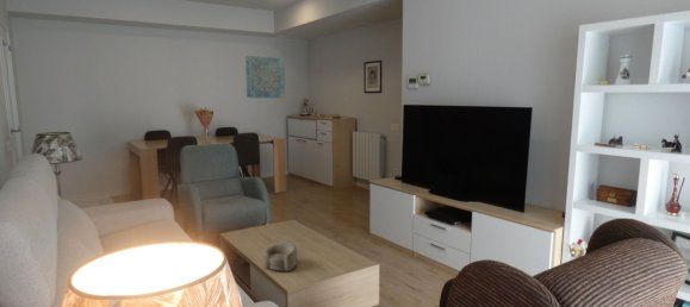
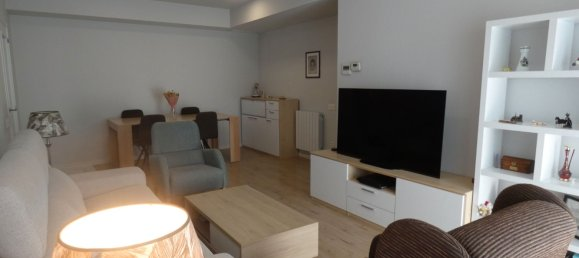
- wall art [244,55,286,99]
- decorative bowl [263,242,299,271]
